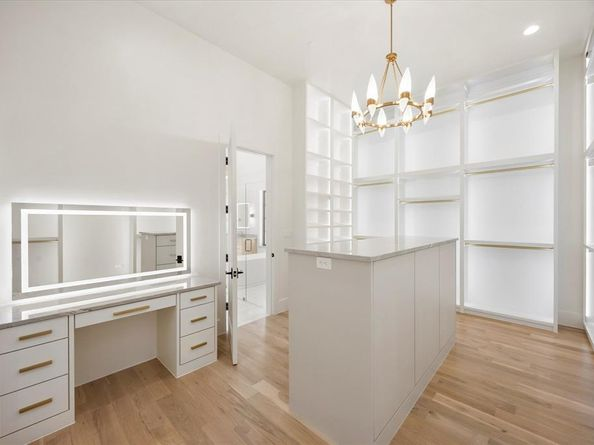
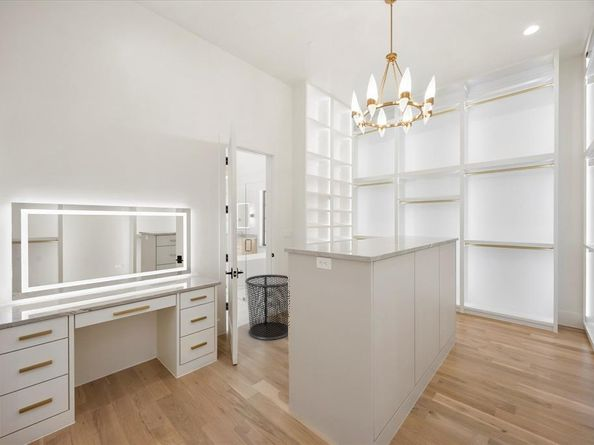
+ waste bin [244,274,289,341]
